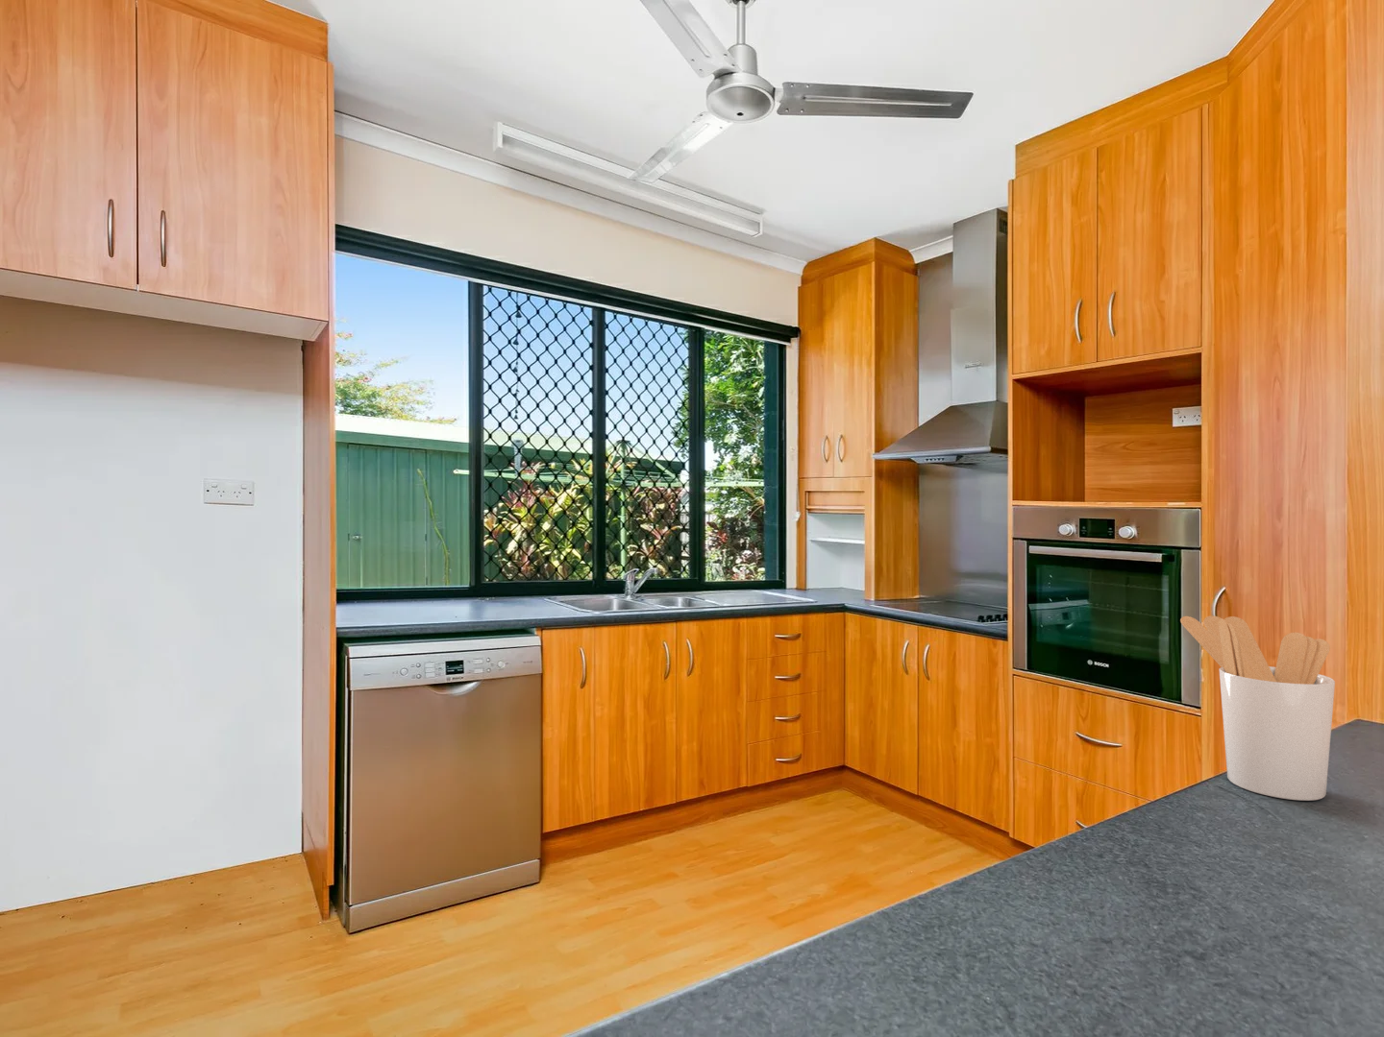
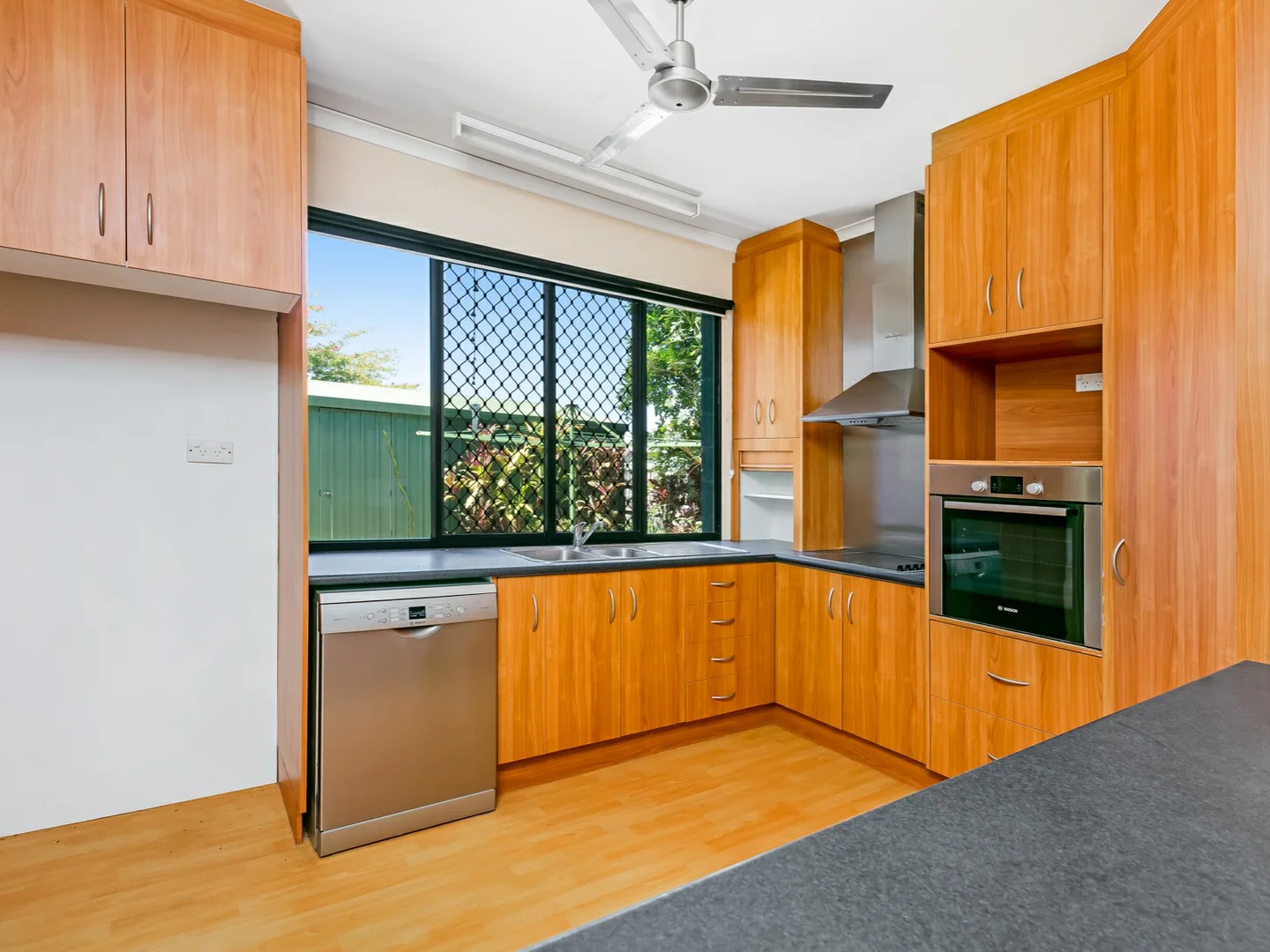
- utensil holder [1179,614,1336,802]
